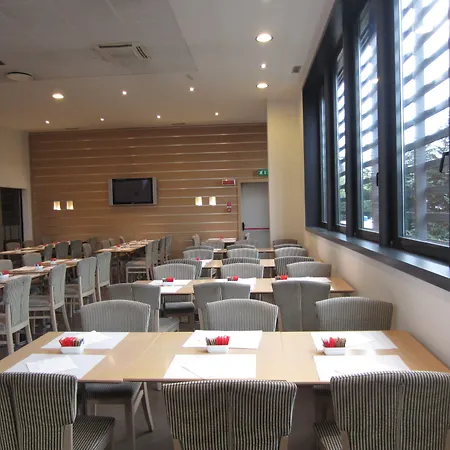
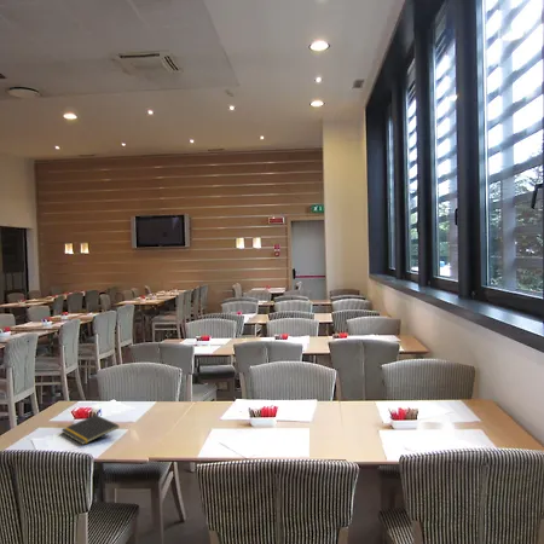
+ notepad [60,413,121,446]
